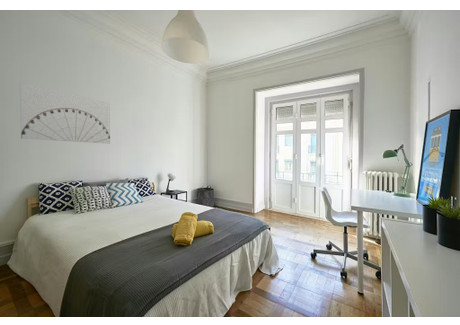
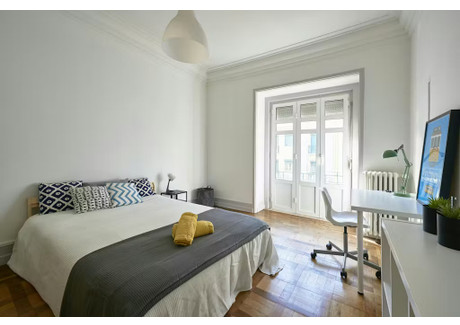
- wall art [19,82,111,145]
